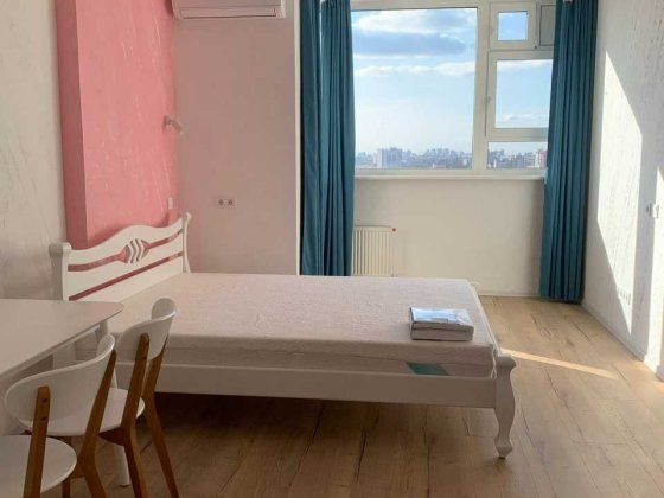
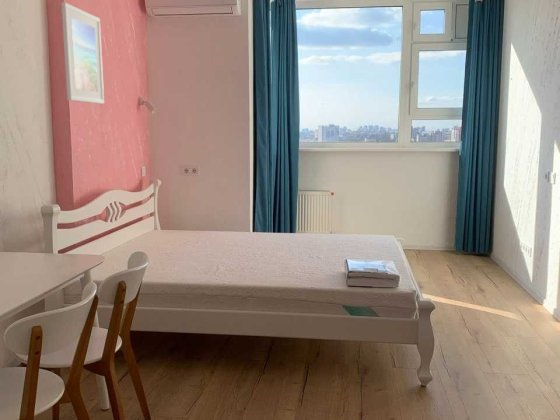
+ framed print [60,1,105,105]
